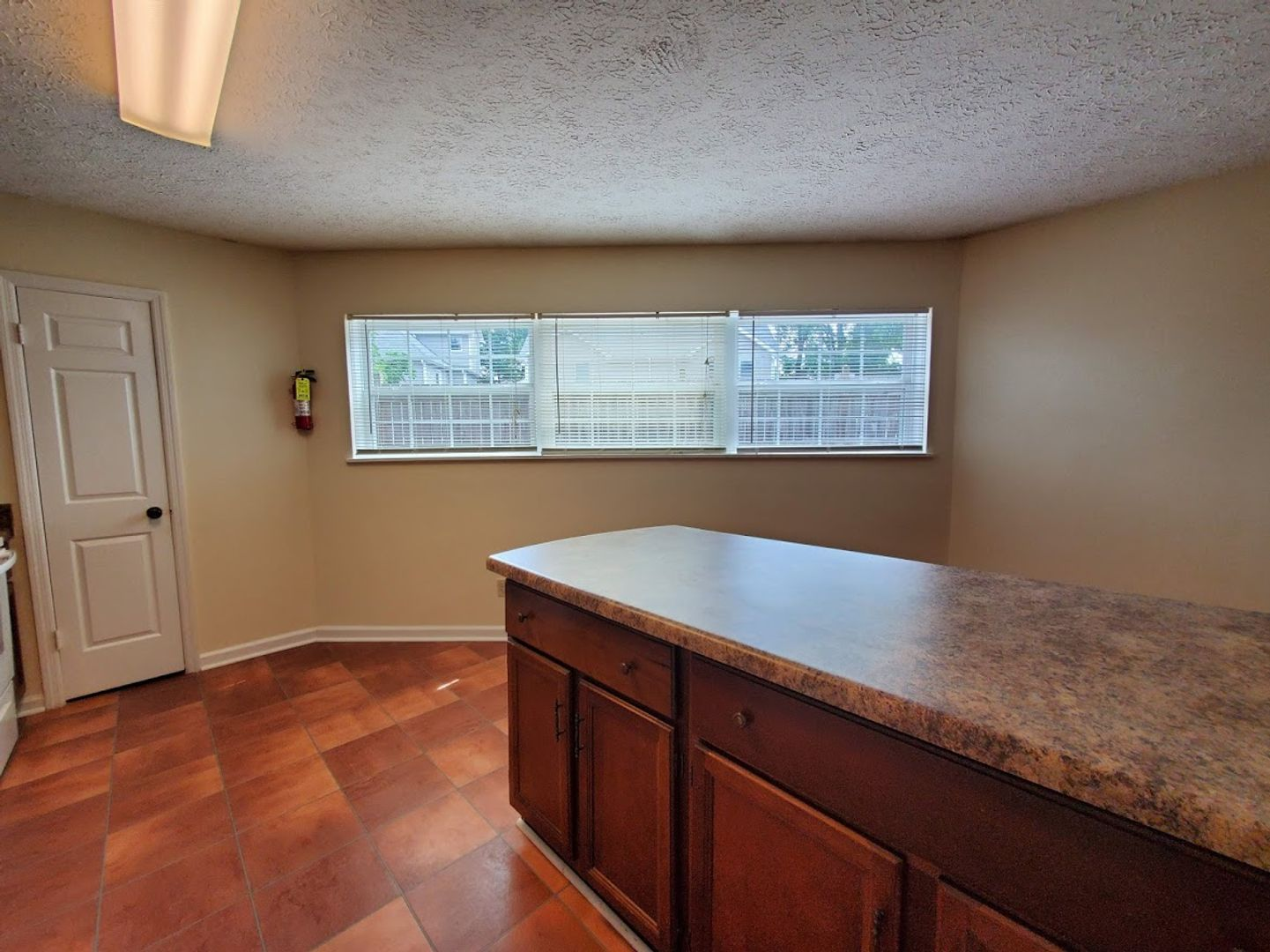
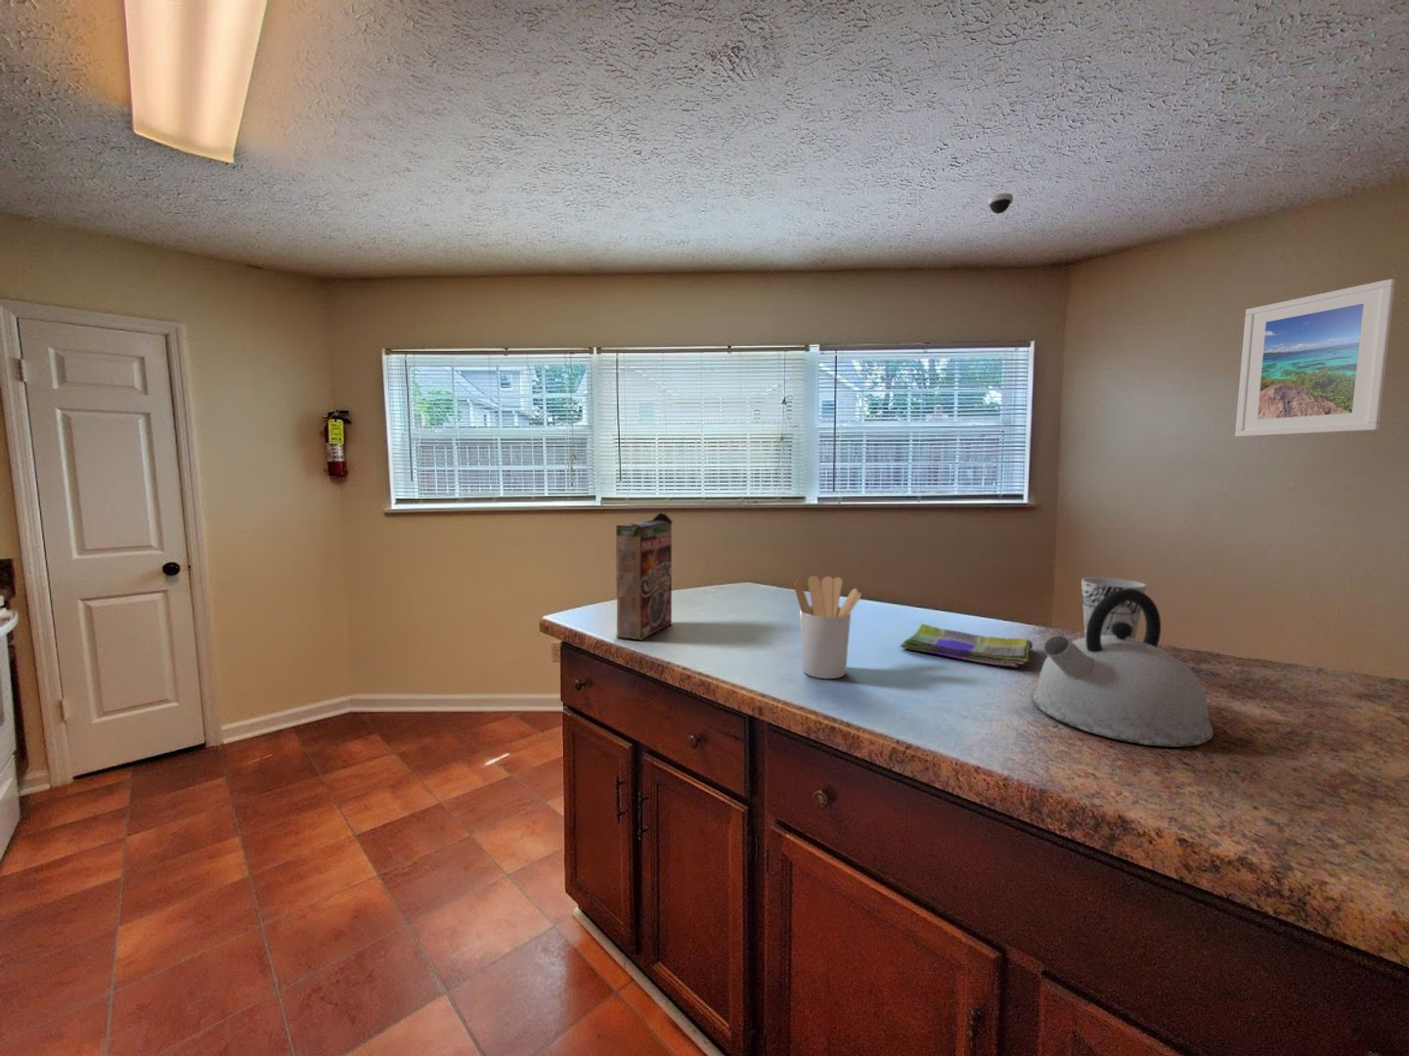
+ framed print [1234,277,1397,438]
+ cup [1081,576,1147,639]
+ utensil holder [794,575,862,680]
+ dome security camera [986,193,1014,215]
+ kettle [1032,589,1215,748]
+ cereal box [615,511,673,641]
+ dish towel [899,623,1034,669]
